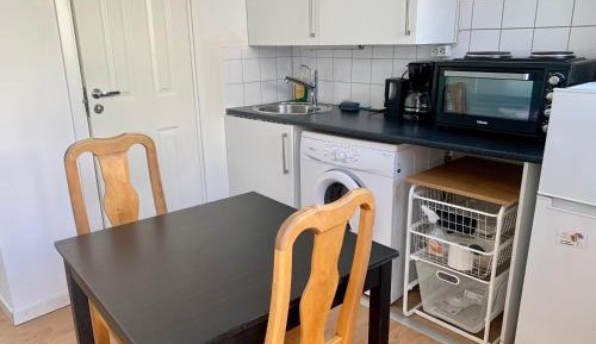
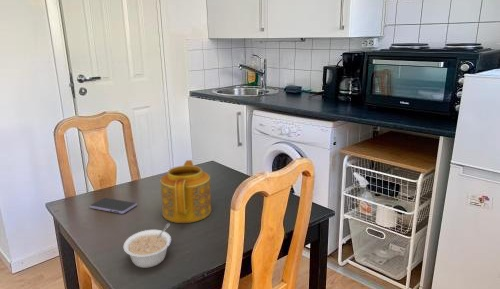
+ smartphone [89,197,138,215]
+ legume [123,222,172,269]
+ teapot [160,159,212,224]
